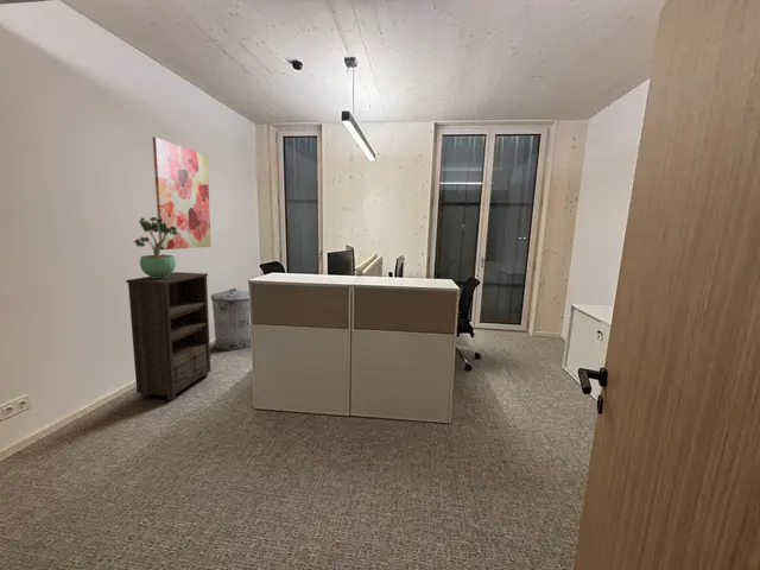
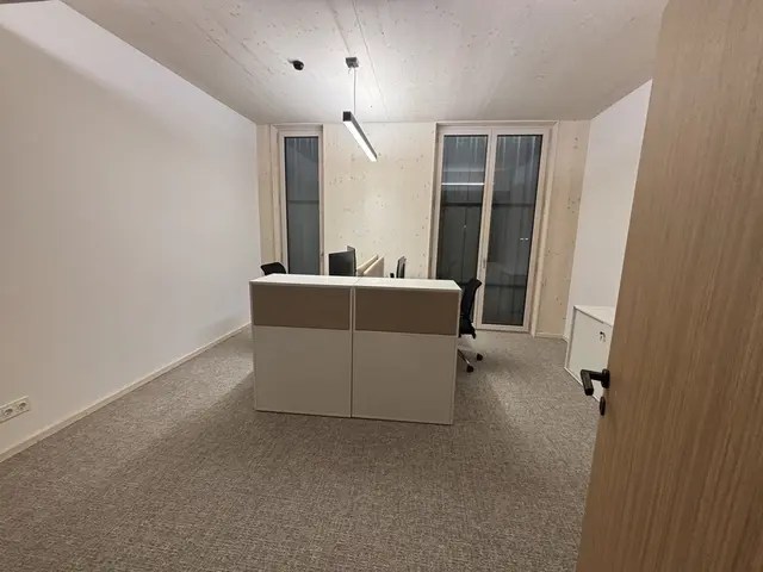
- bookshelf [125,271,211,401]
- wall art [152,137,213,251]
- potted plant [133,216,177,278]
- trash can [210,287,252,352]
